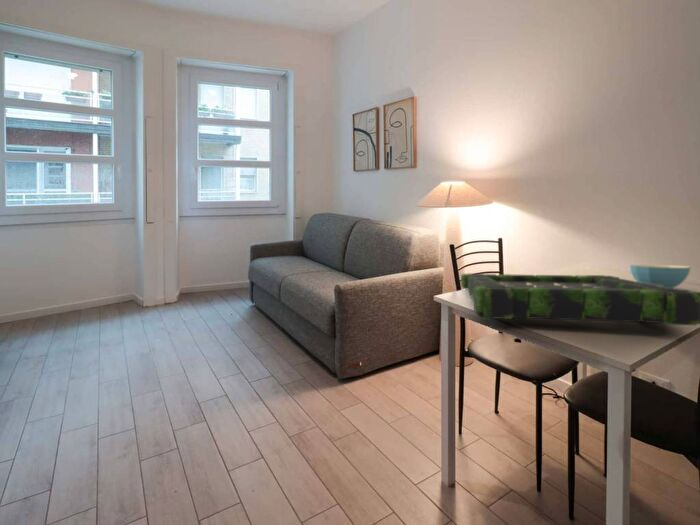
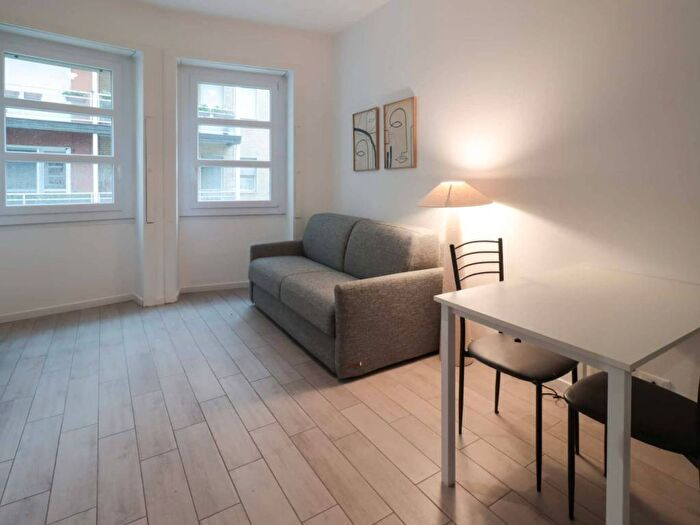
- plant pot [460,273,700,326]
- cereal bowl [629,264,691,289]
